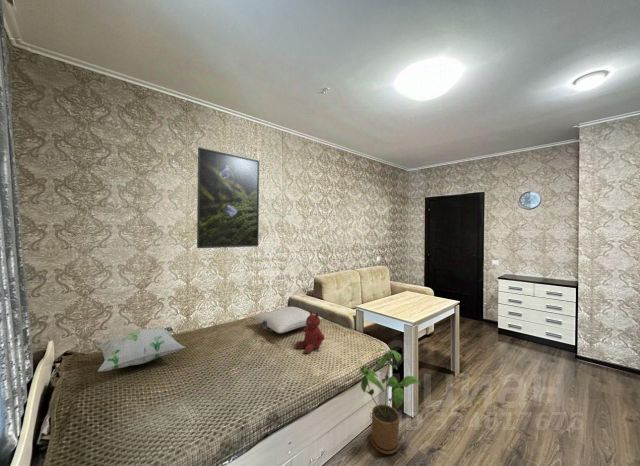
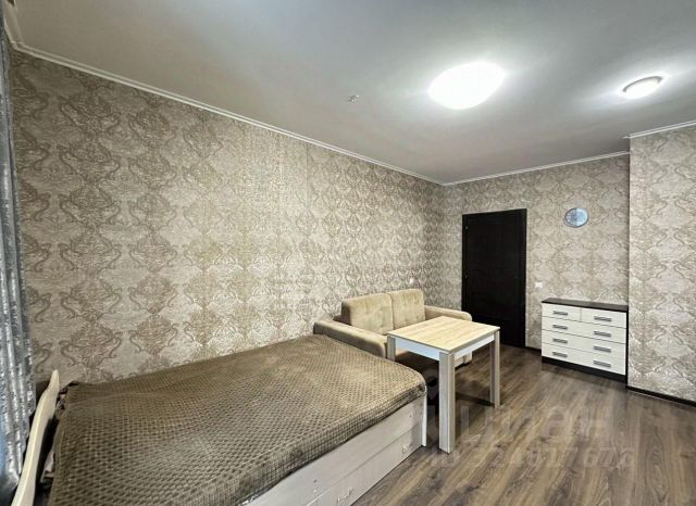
- teddy bear [294,309,326,355]
- pillow [251,306,324,334]
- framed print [196,146,260,249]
- decorative pillow [97,326,186,373]
- house plant [359,348,421,455]
